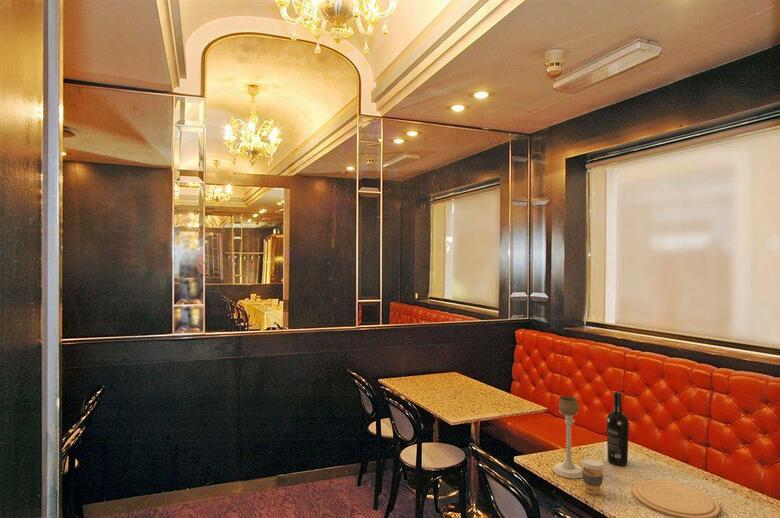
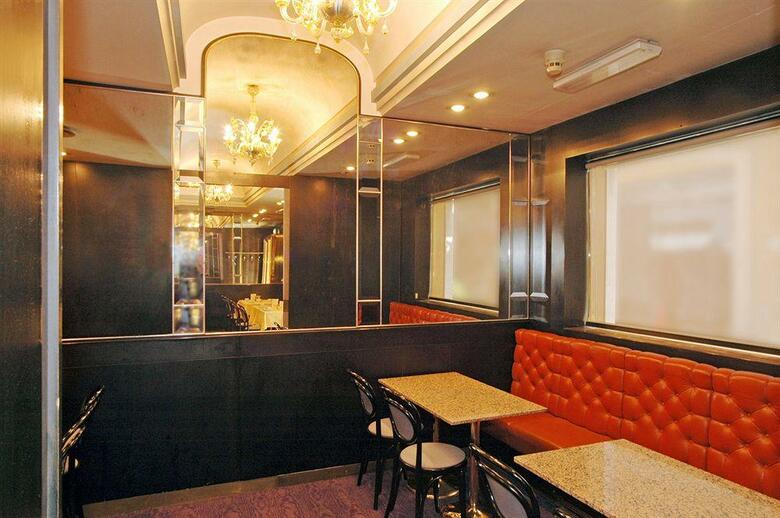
- wine bottle [606,391,630,467]
- plate [631,479,721,518]
- candle holder [552,395,583,479]
- coffee cup [580,457,606,496]
